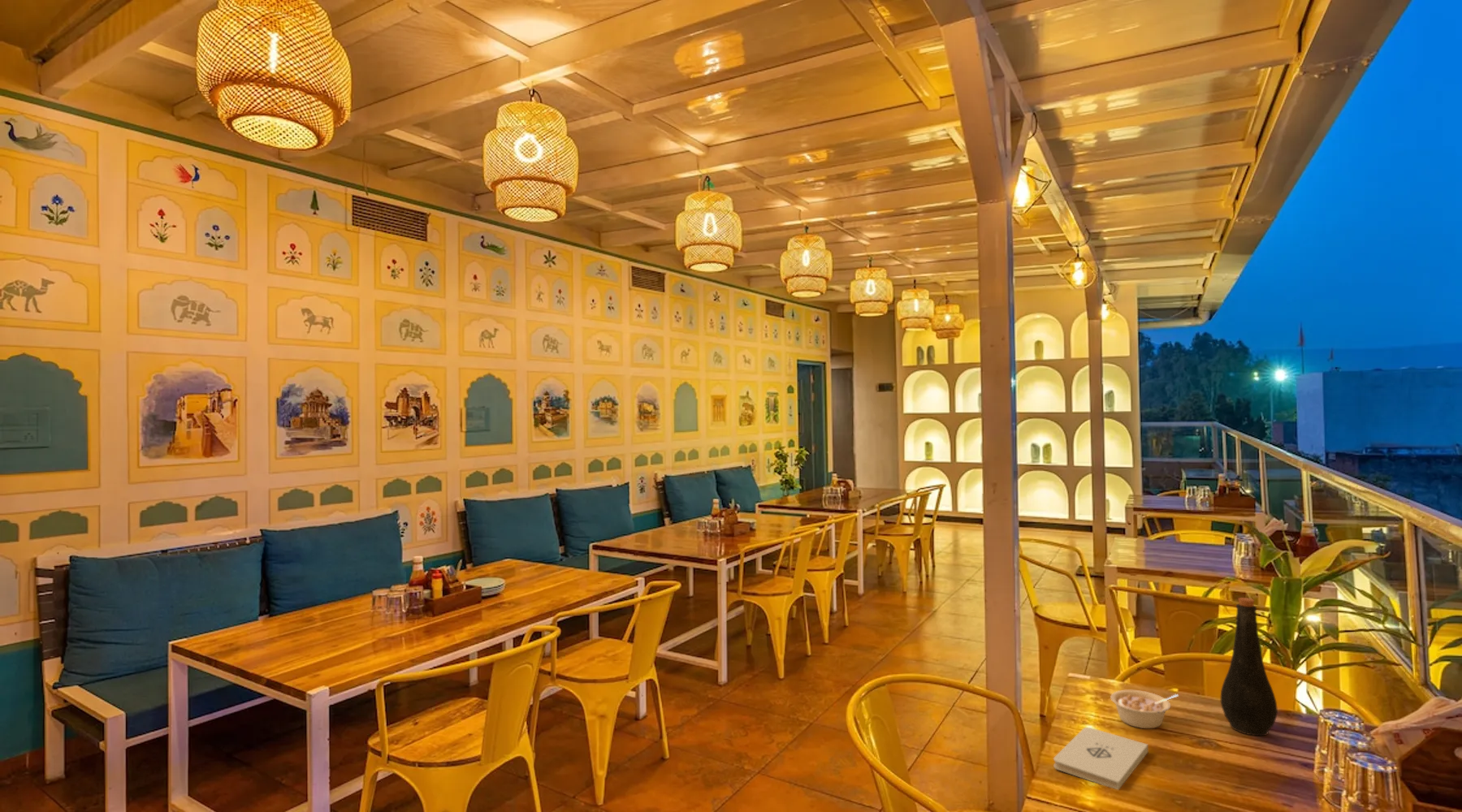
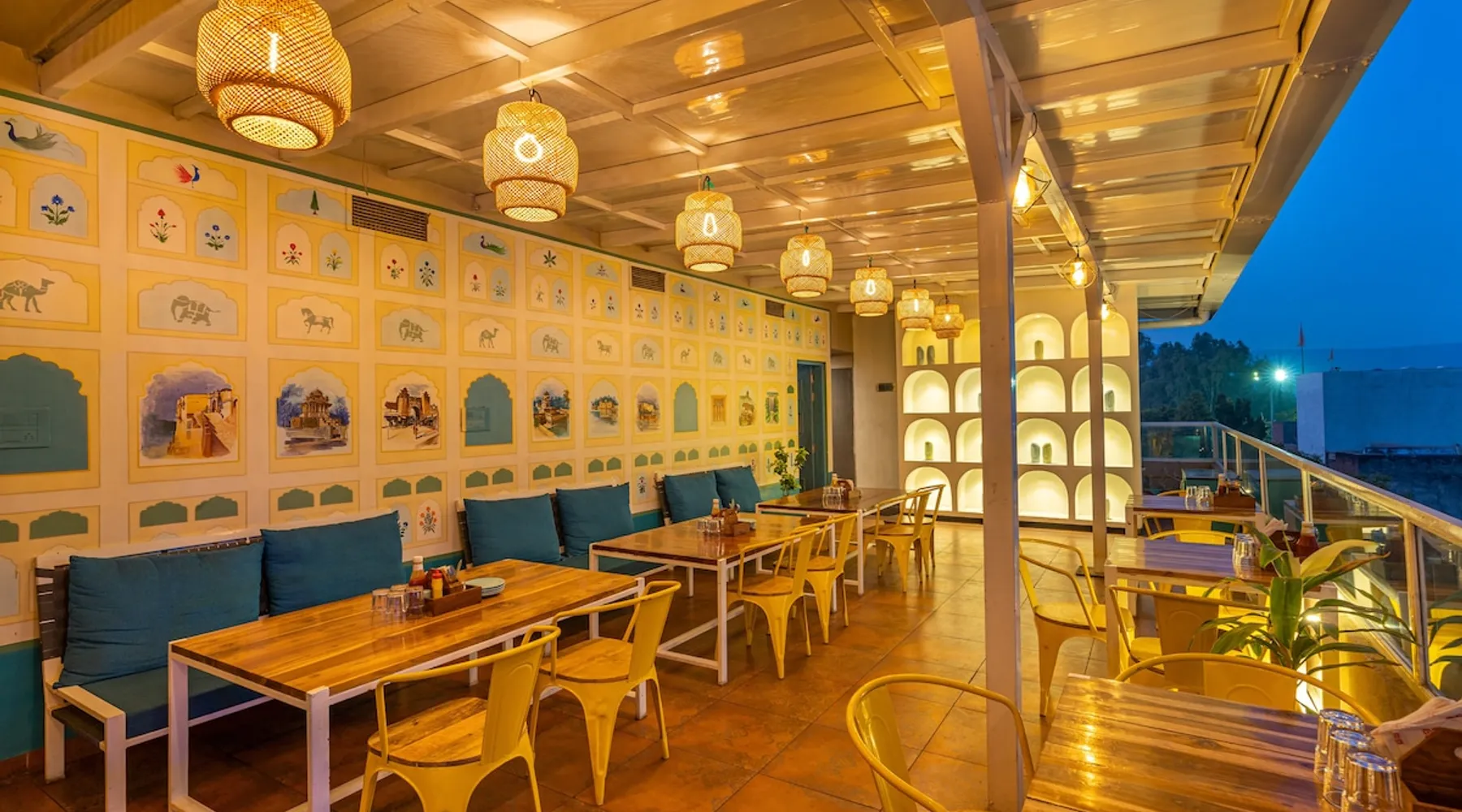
- bottle [1220,597,1278,736]
- legume [1109,689,1179,729]
- notepad [1053,727,1148,791]
